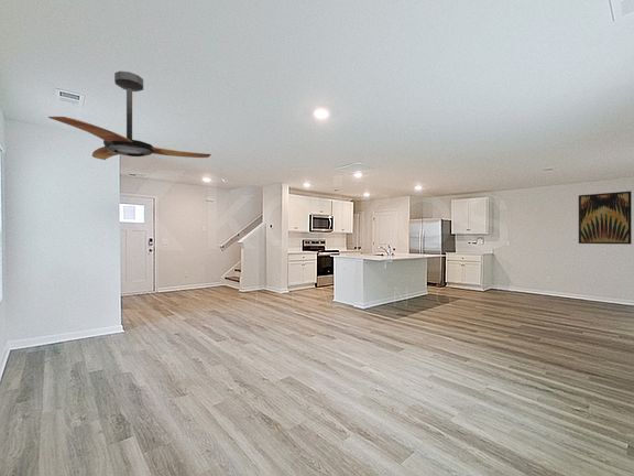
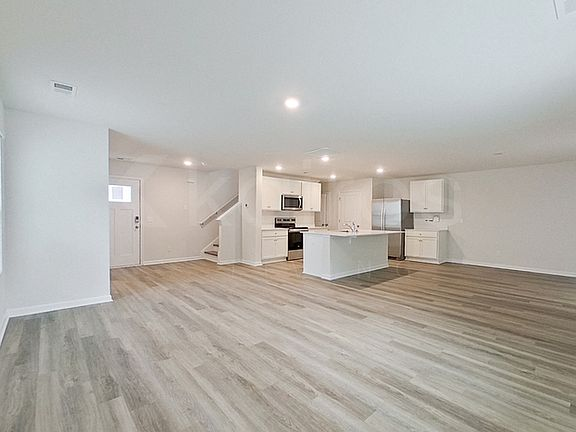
- ceiling fan [47,71,212,161]
- wall art [578,190,633,246]
